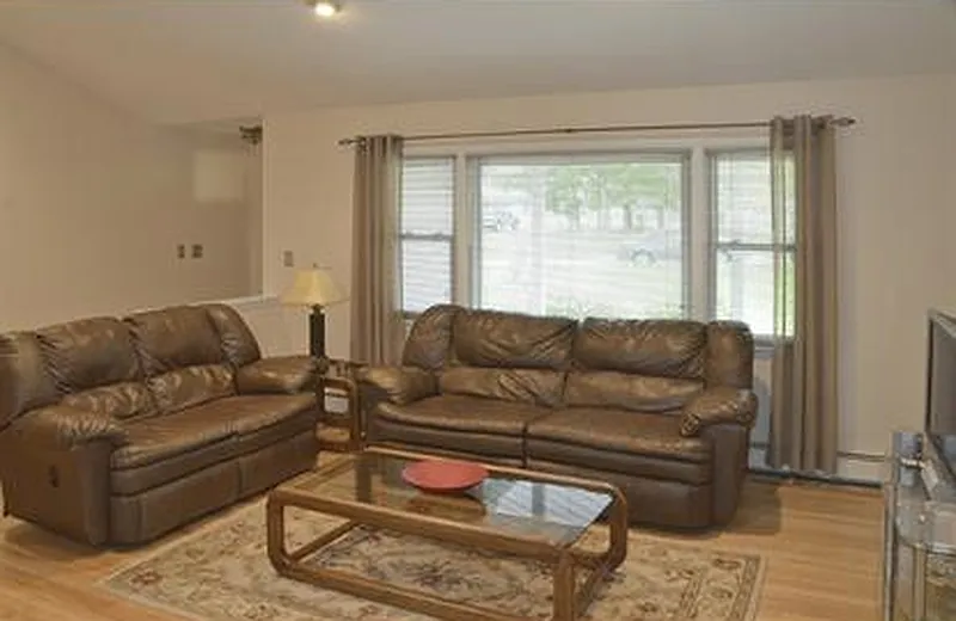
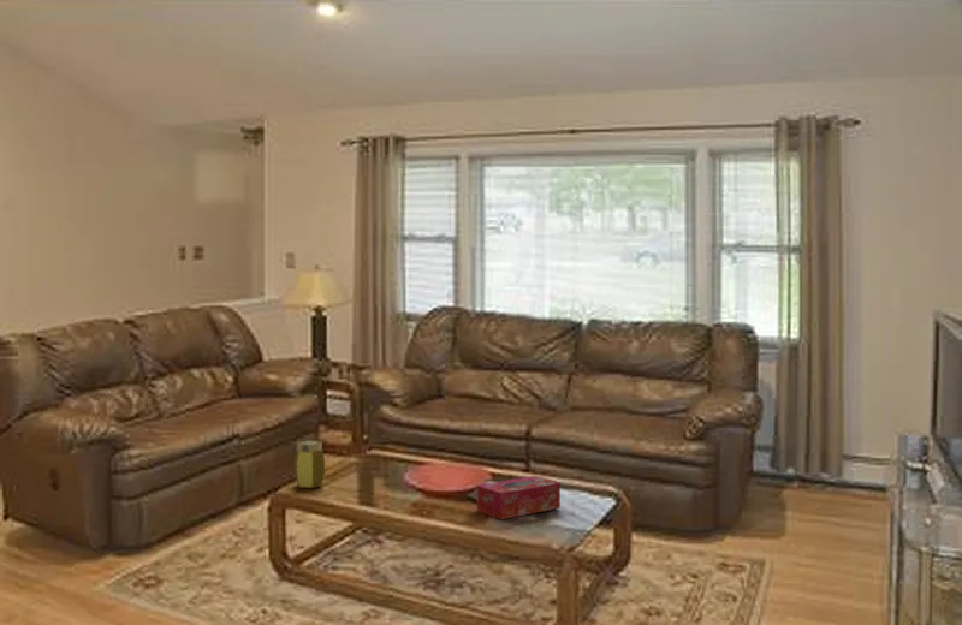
+ tissue box [476,475,562,520]
+ jar [293,439,326,489]
